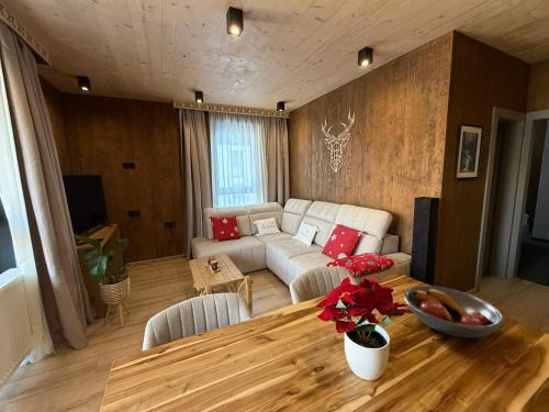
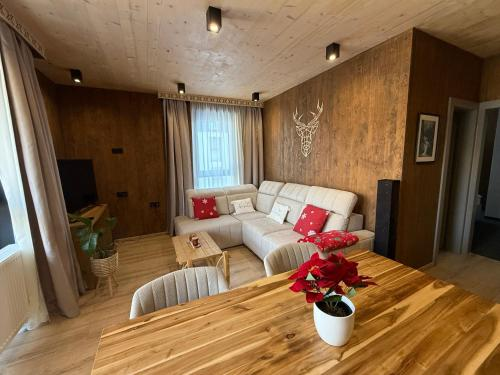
- fruit bowl [403,285,505,338]
